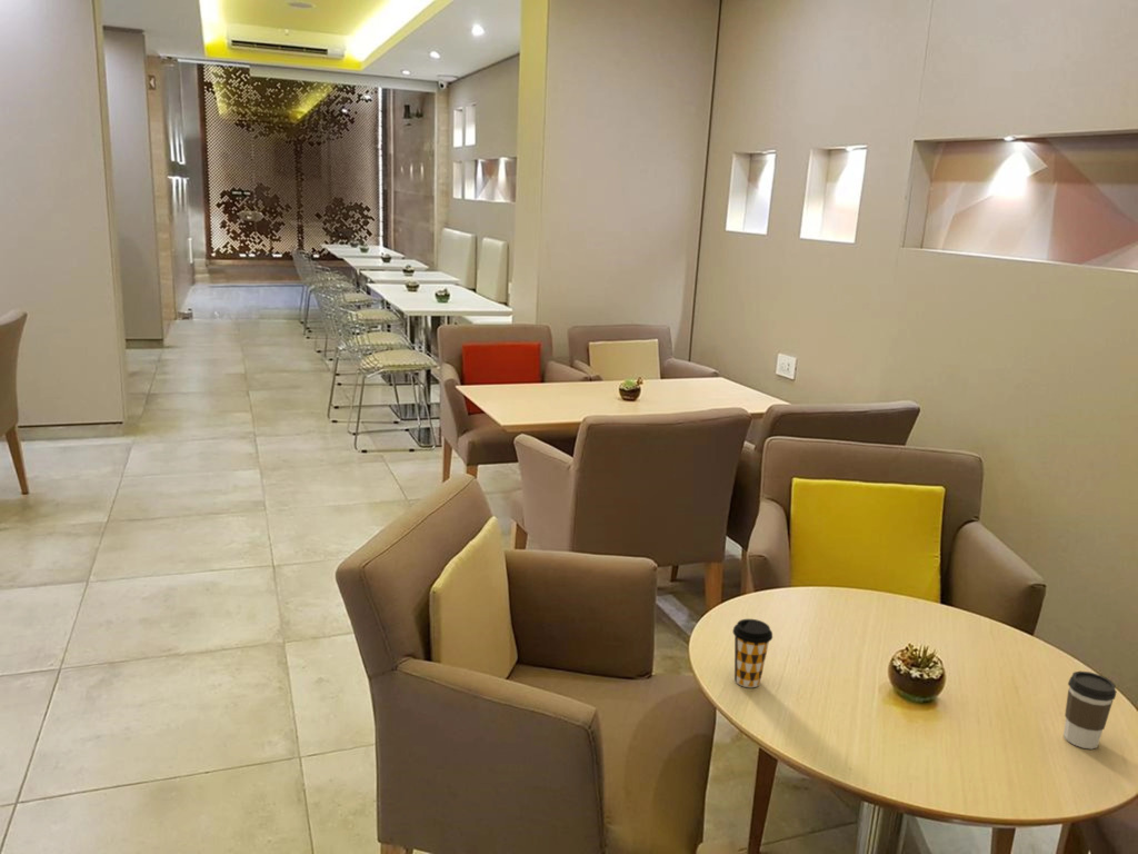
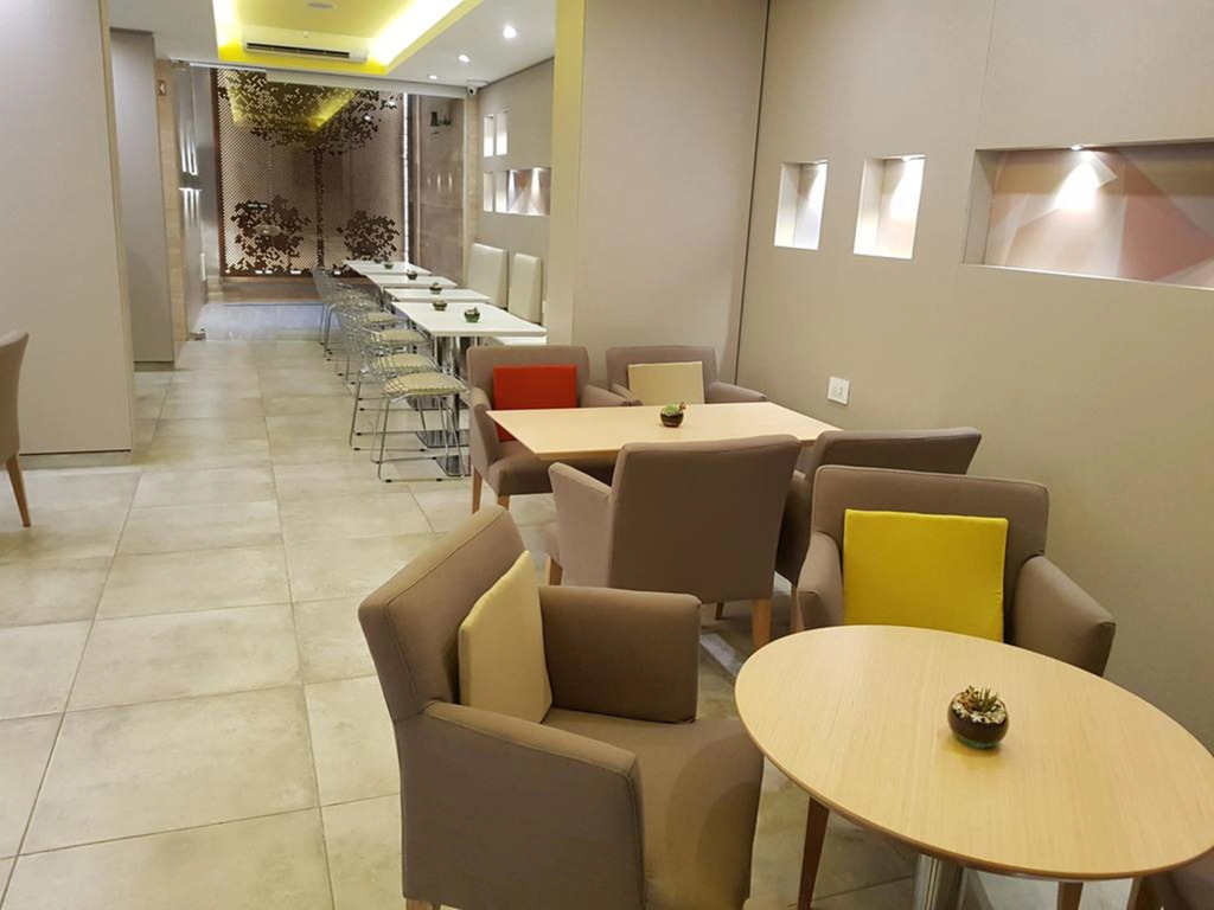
- coffee cup [1062,671,1117,749]
- coffee cup [731,618,773,688]
